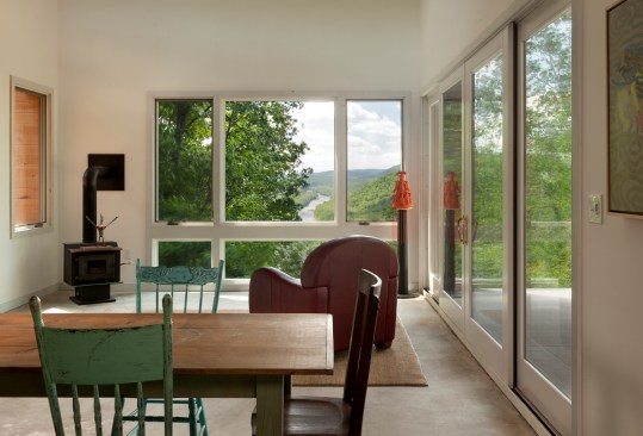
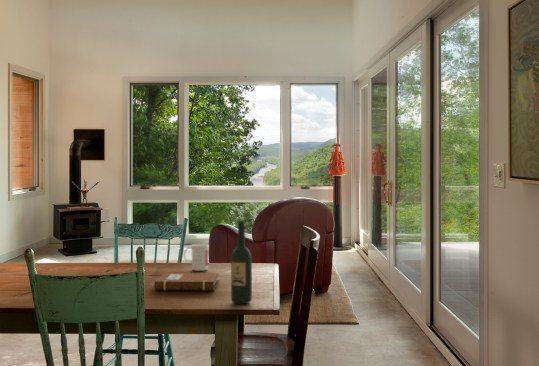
+ mug [183,243,210,272]
+ wine bottle [230,220,253,305]
+ notebook [152,272,220,291]
